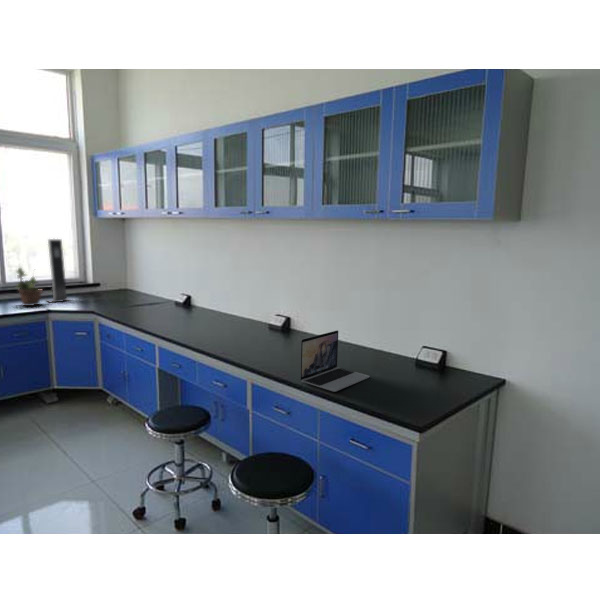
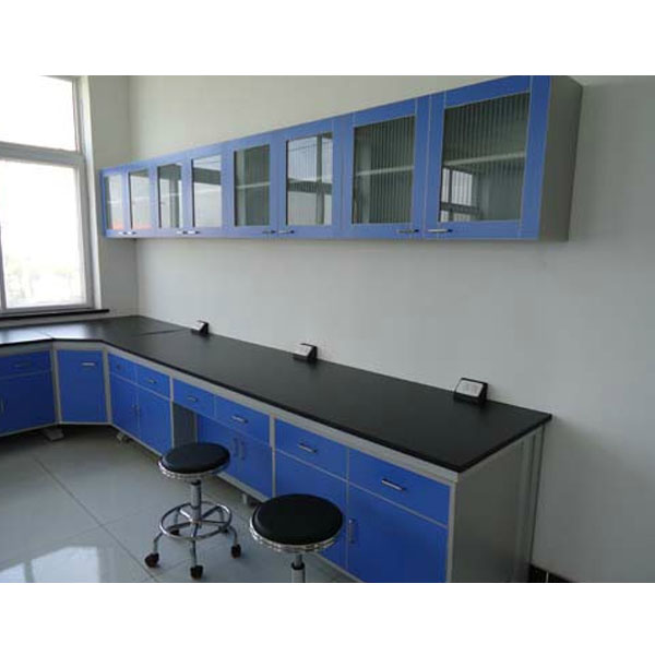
- laptop [299,329,370,393]
- potted plant [14,263,44,307]
- speaker [46,238,73,303]
